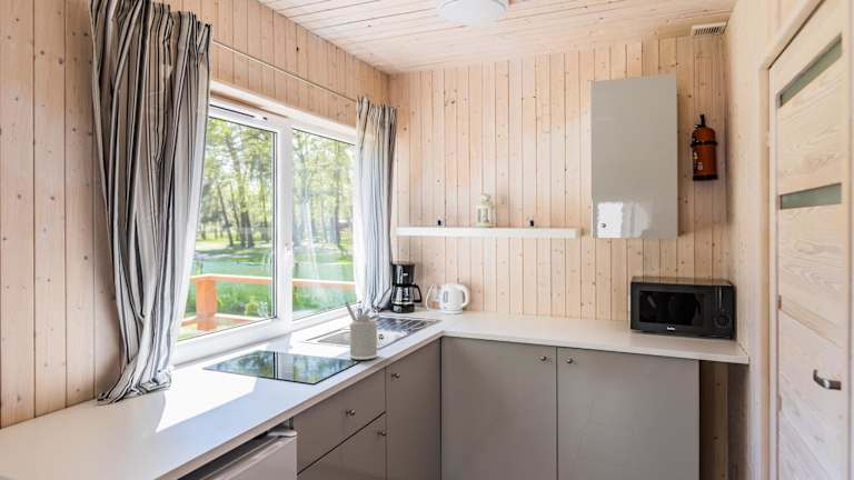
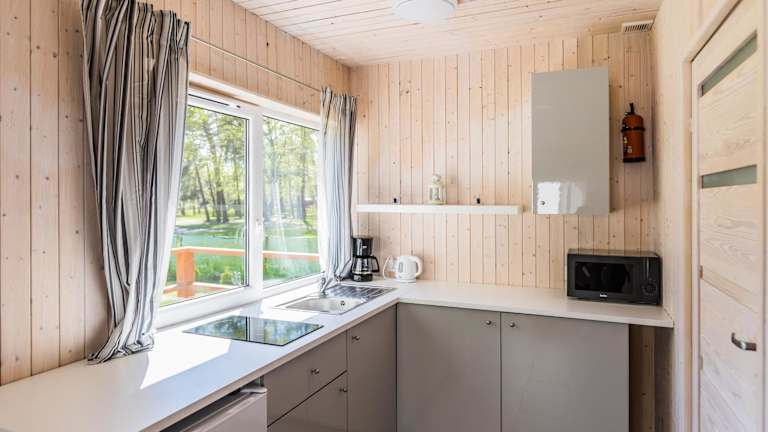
- soap dispenser [344,301,378,361]
